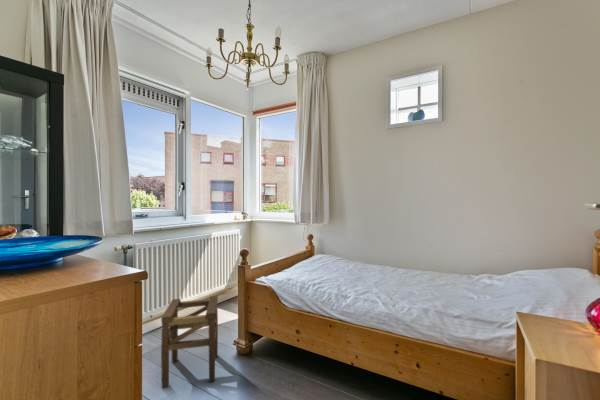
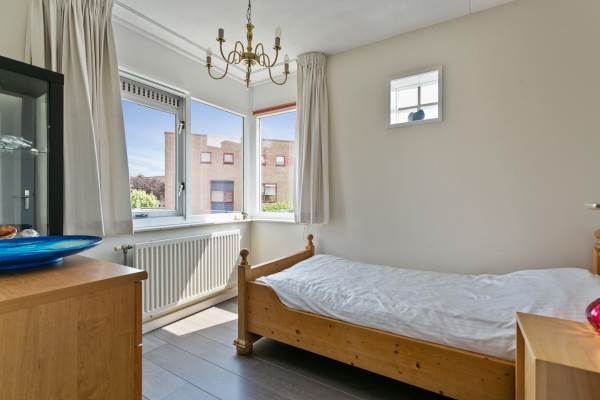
- stool [160,295,219,389]
